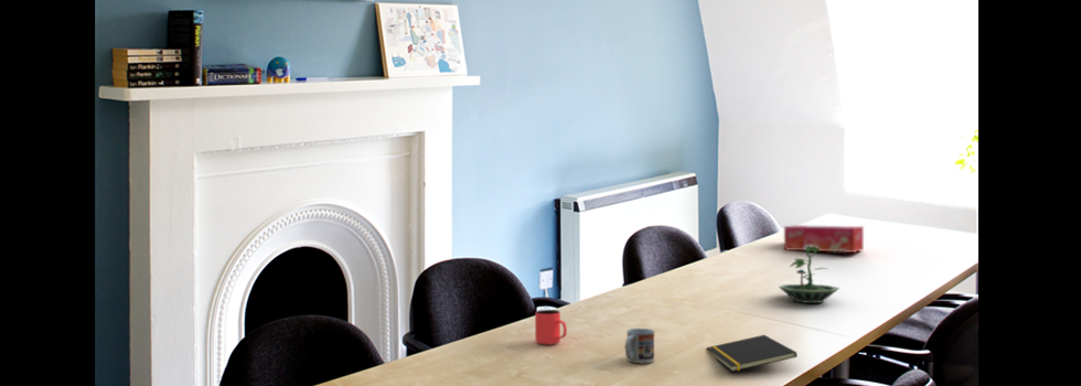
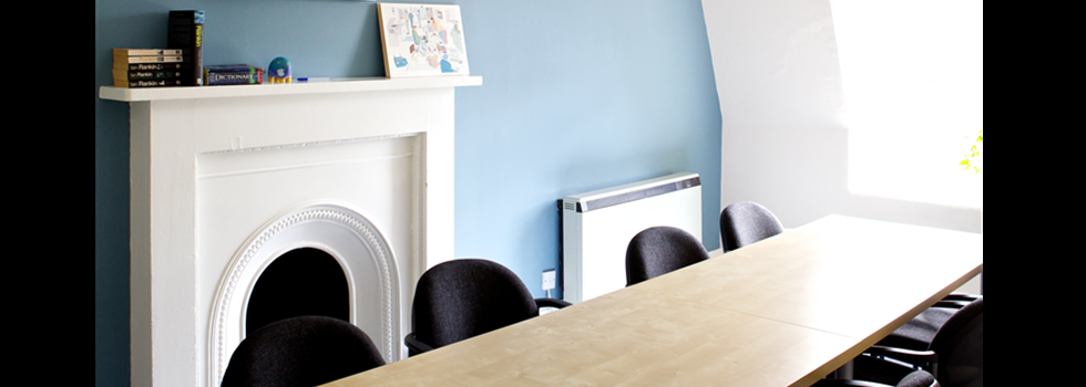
- cup [624,328,656,364]
- notepad [706,334,799,373]
- terrarium [778,246,841,304]
- cup [534,309,568,345]
- tissue box [783,224,865,254]
